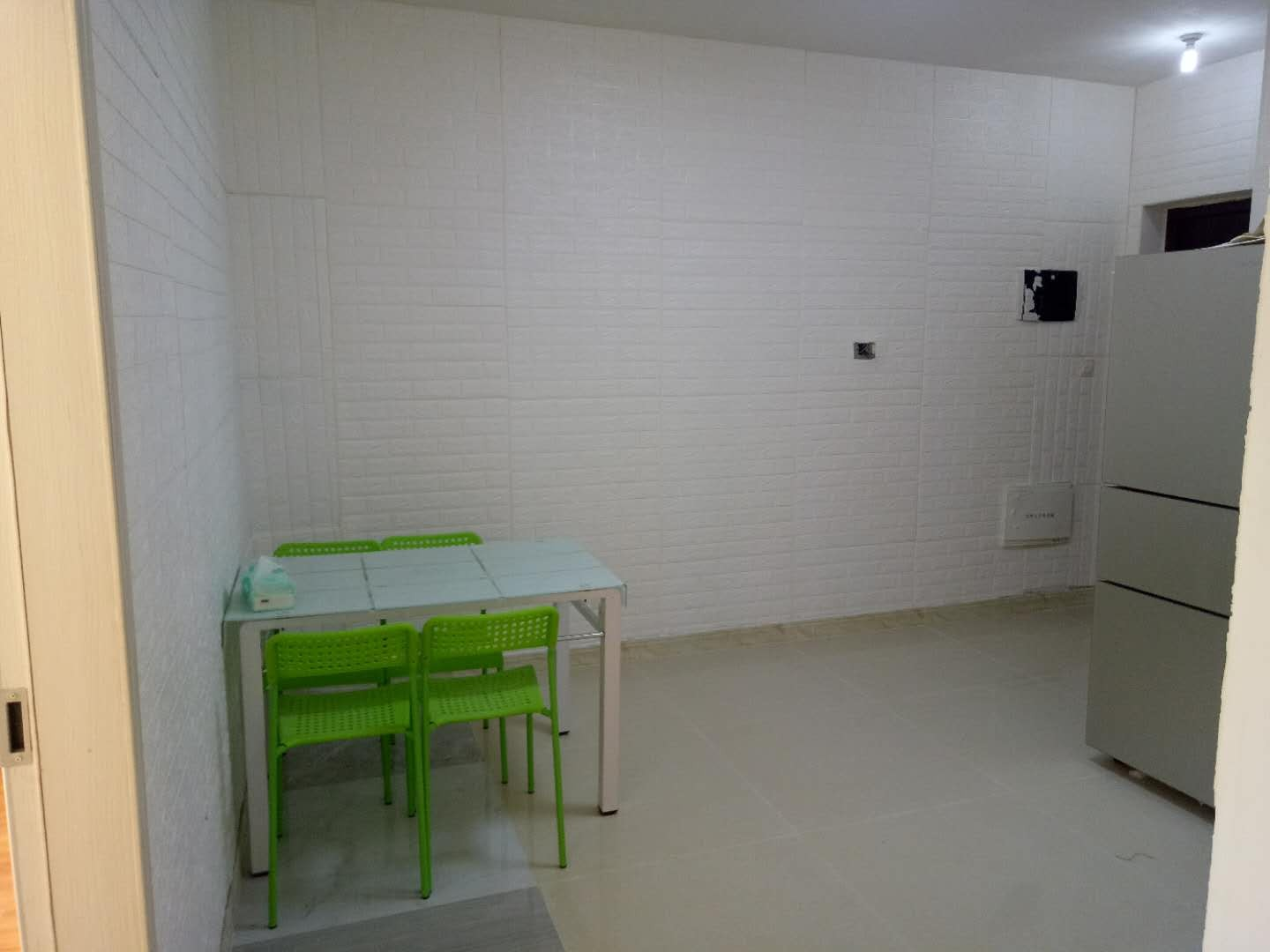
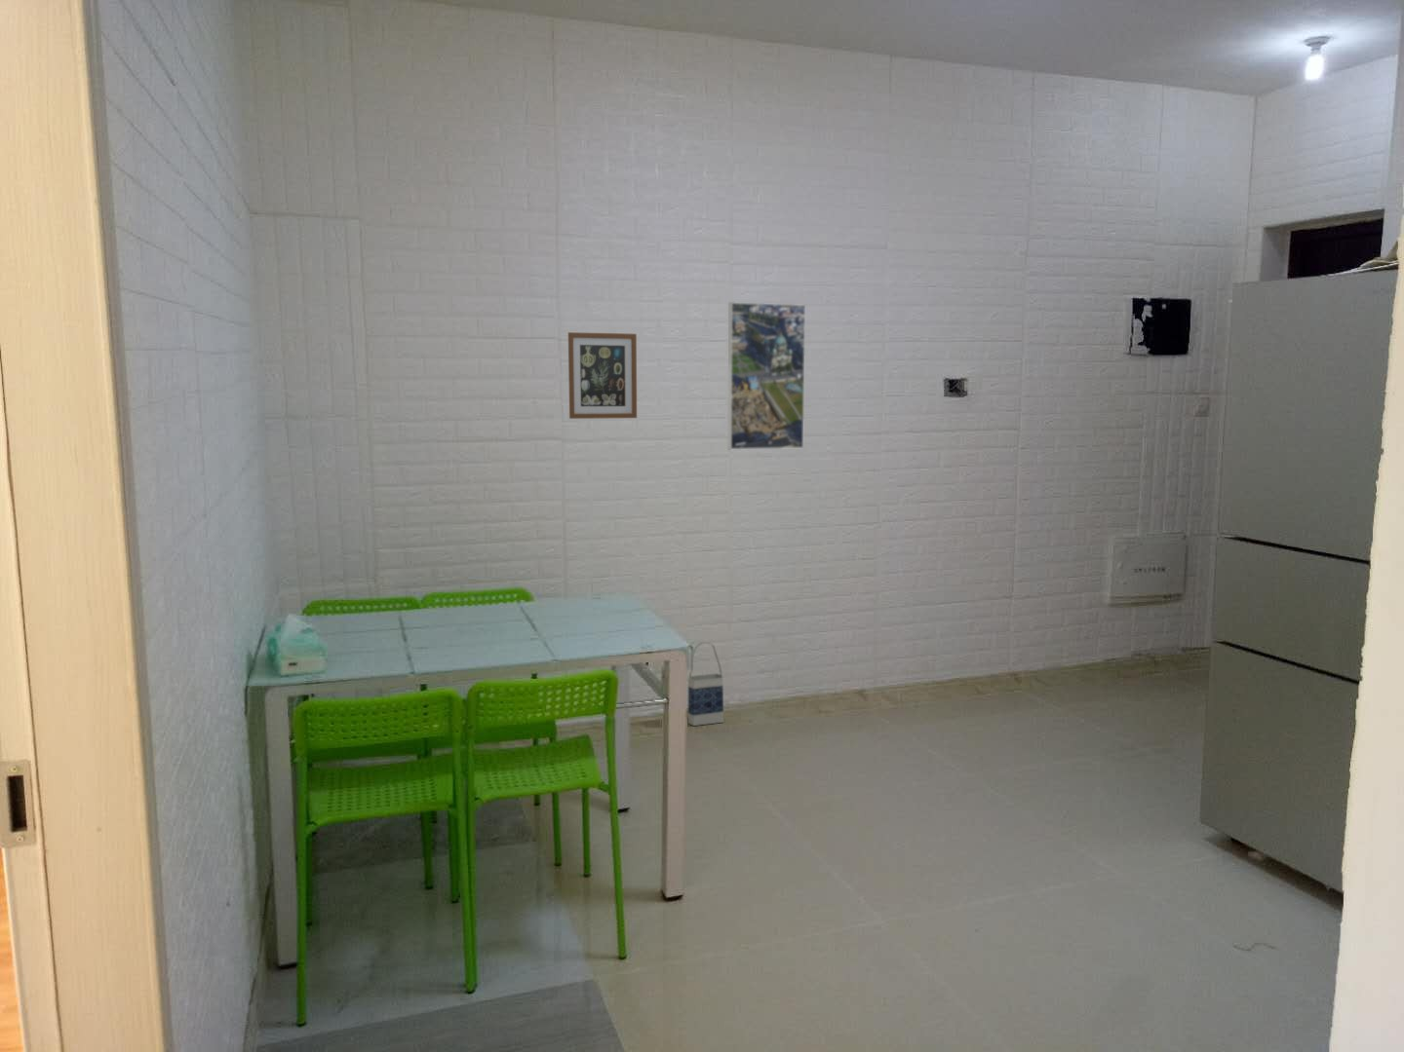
+ bag [688,640,724,727]
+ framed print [727,301,806,450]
+ wall art [567,332,638,420]
